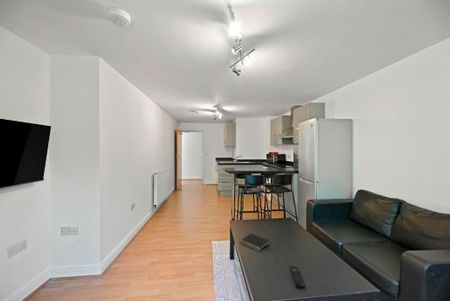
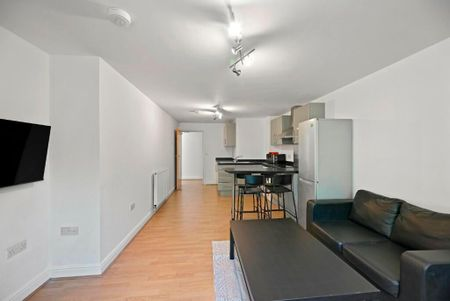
- remote control [289,265,306,289]
- notepad [239,233,271,252]
